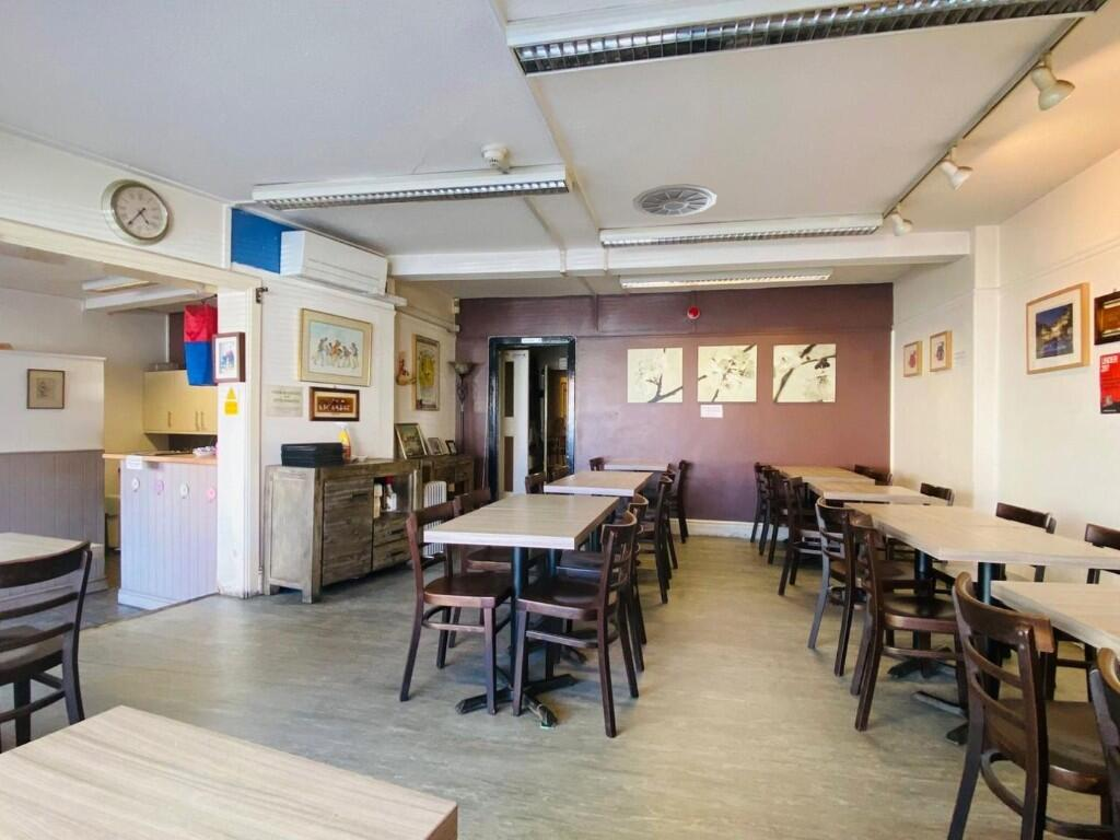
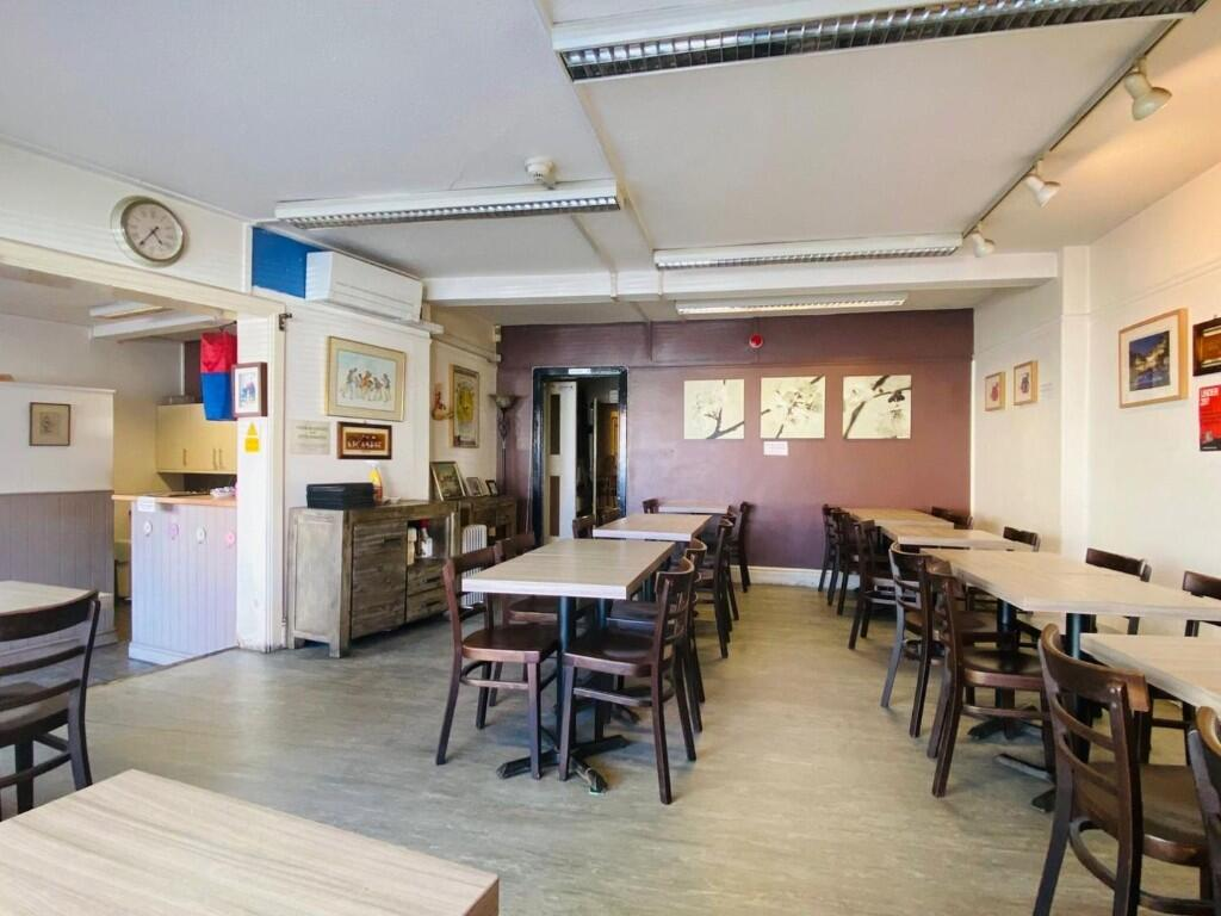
- ceiling vent [632,183,718,218]
